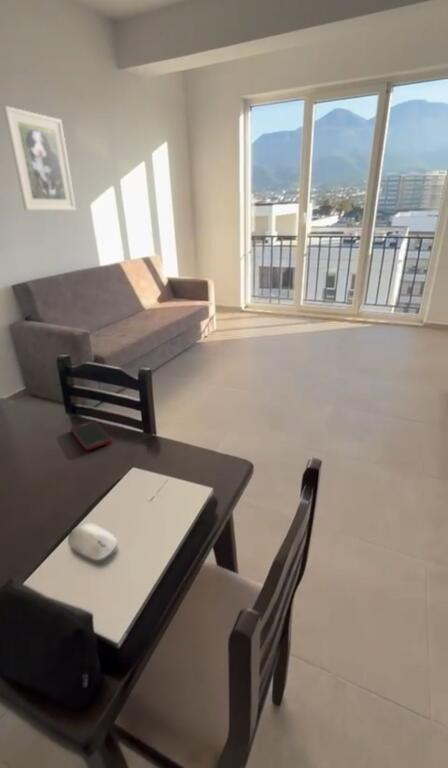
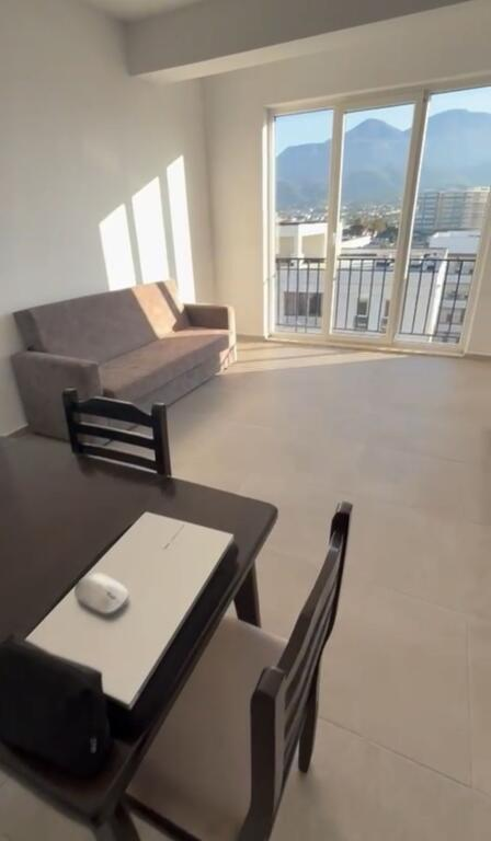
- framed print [2,105,77,211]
- cell phone [70,419,113,451]
